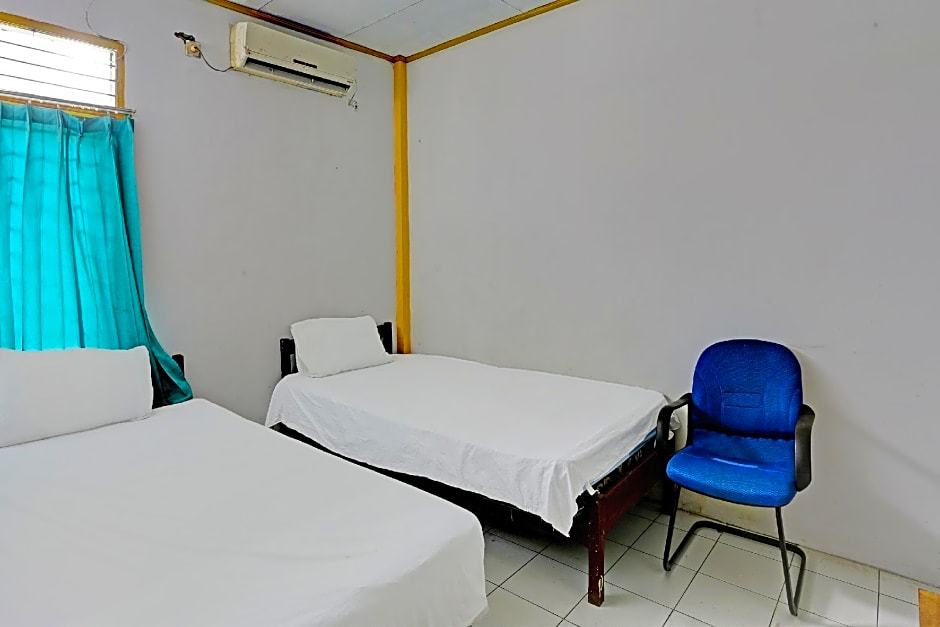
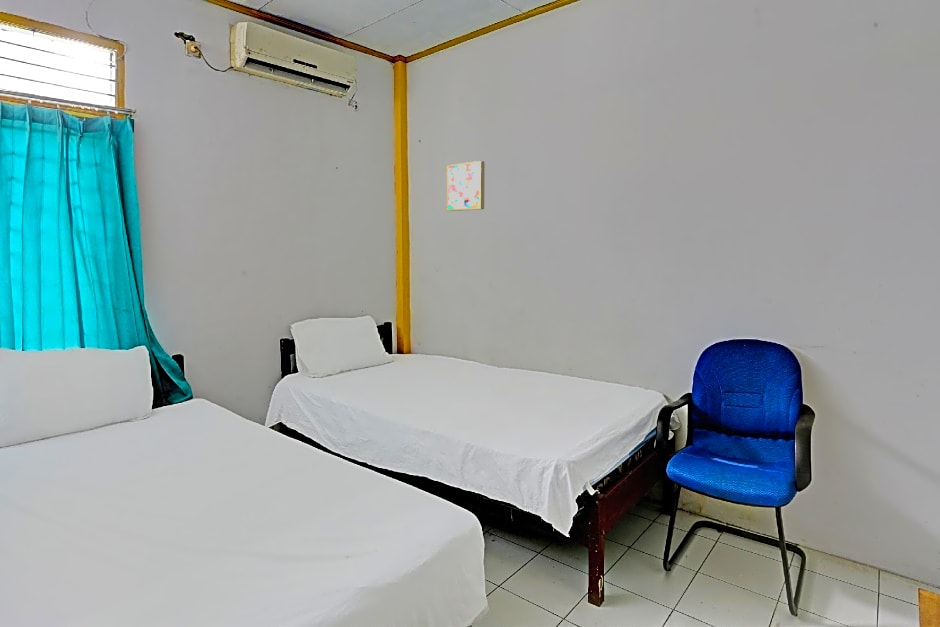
+ wall art [446,160,486,212]
